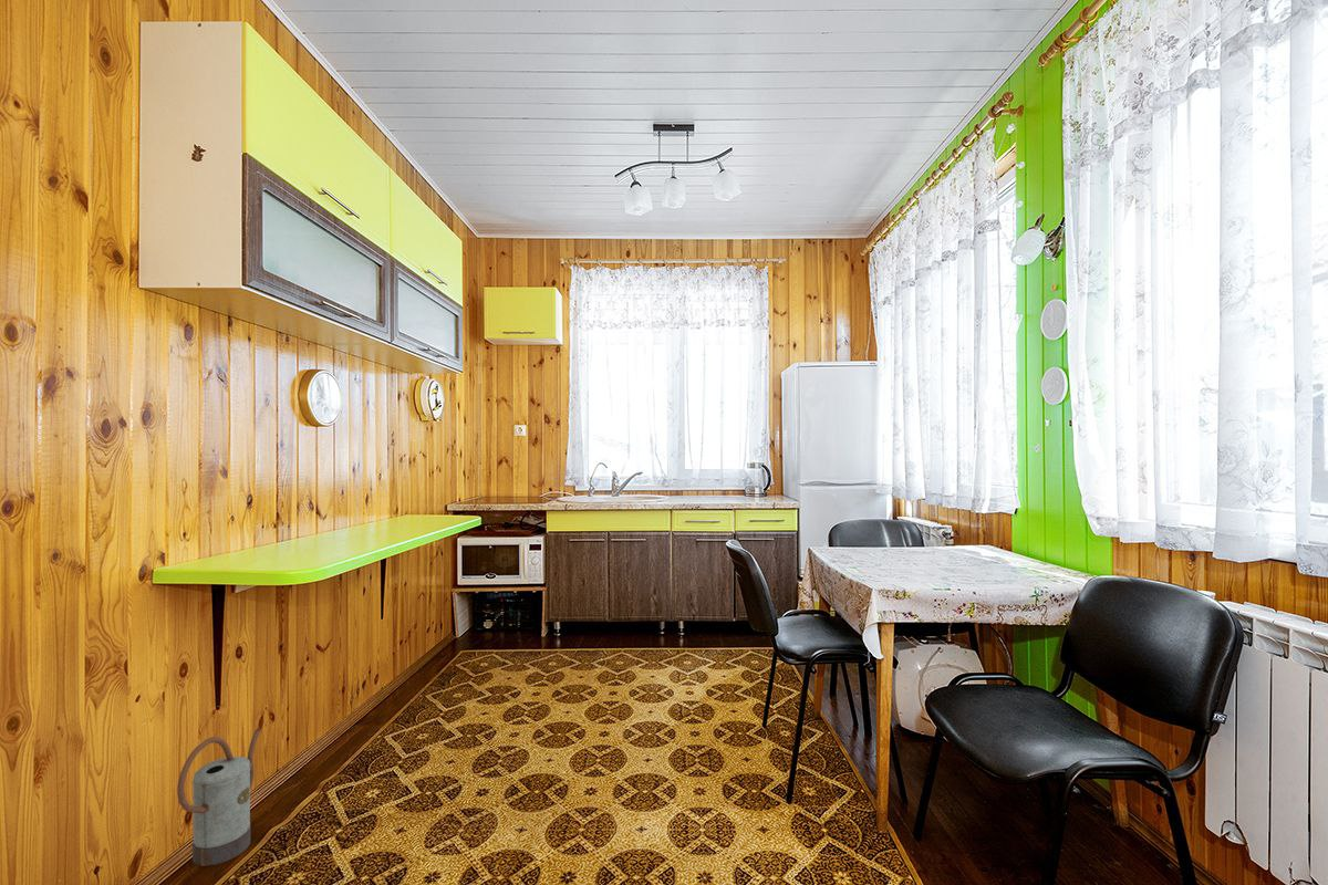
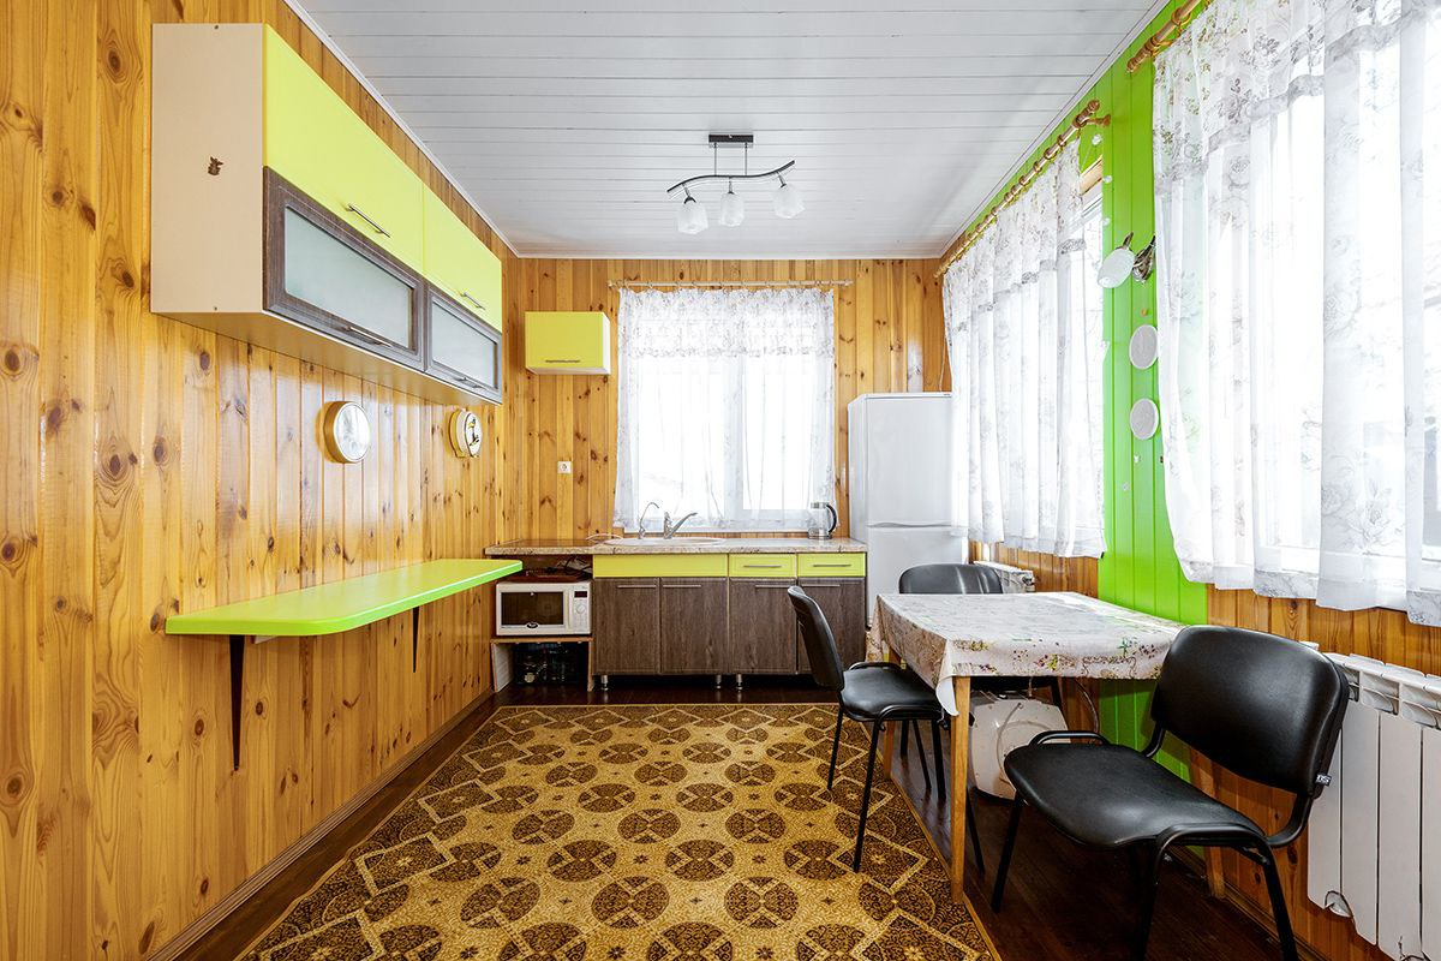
- watering can [176,728,262,867]
